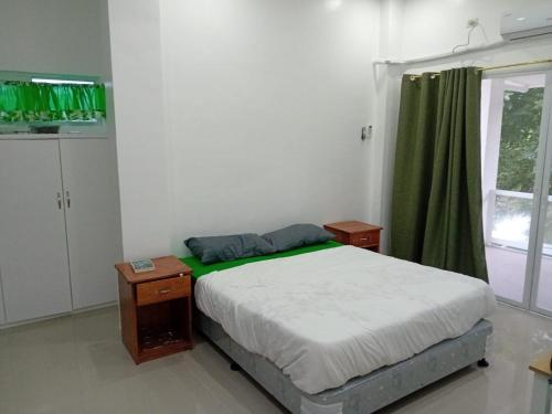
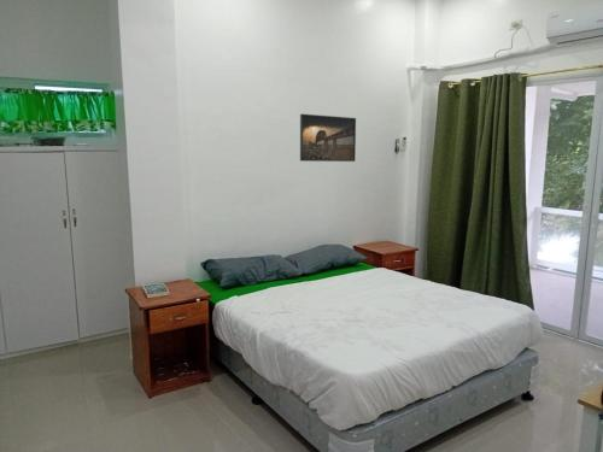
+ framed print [299,113,357,163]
